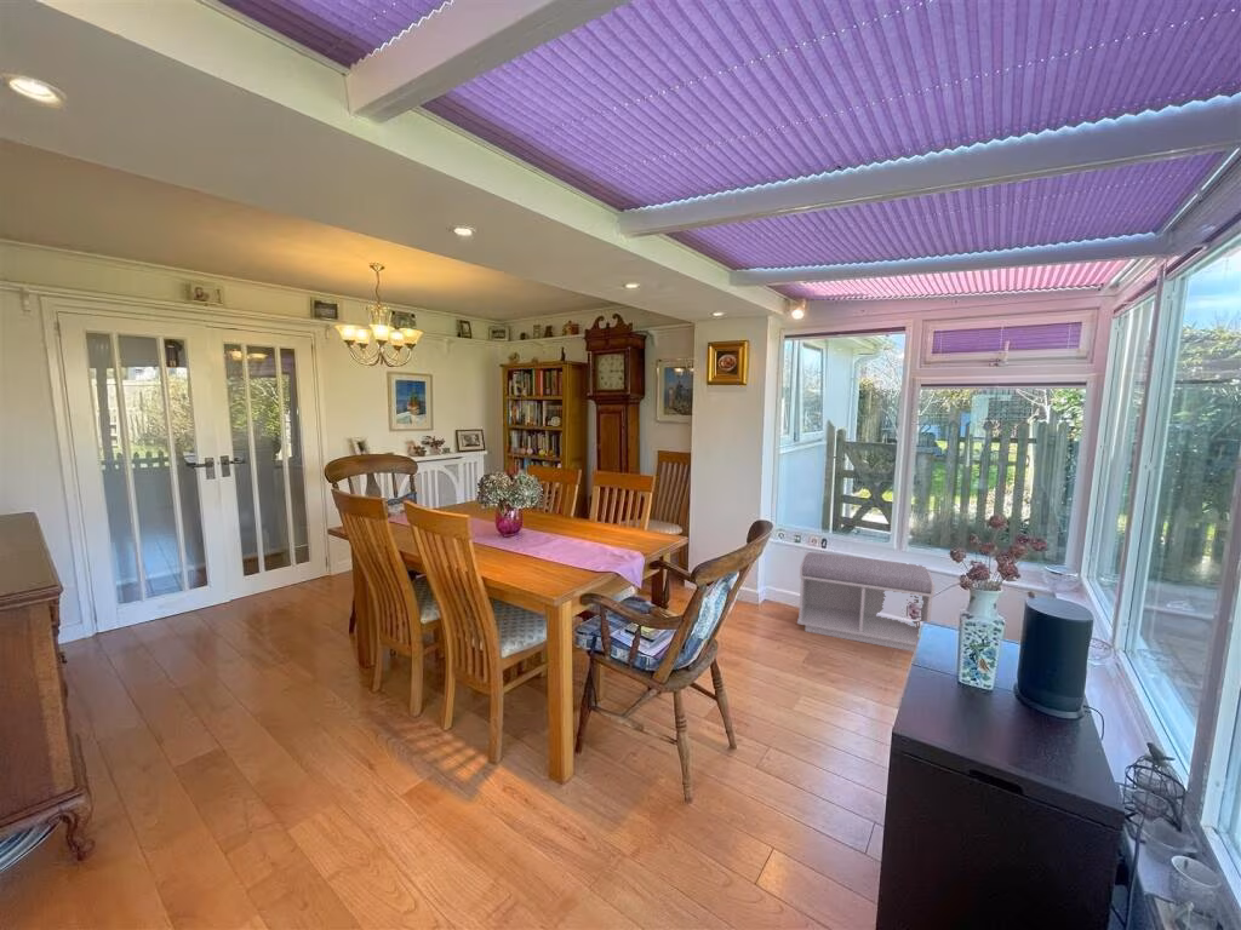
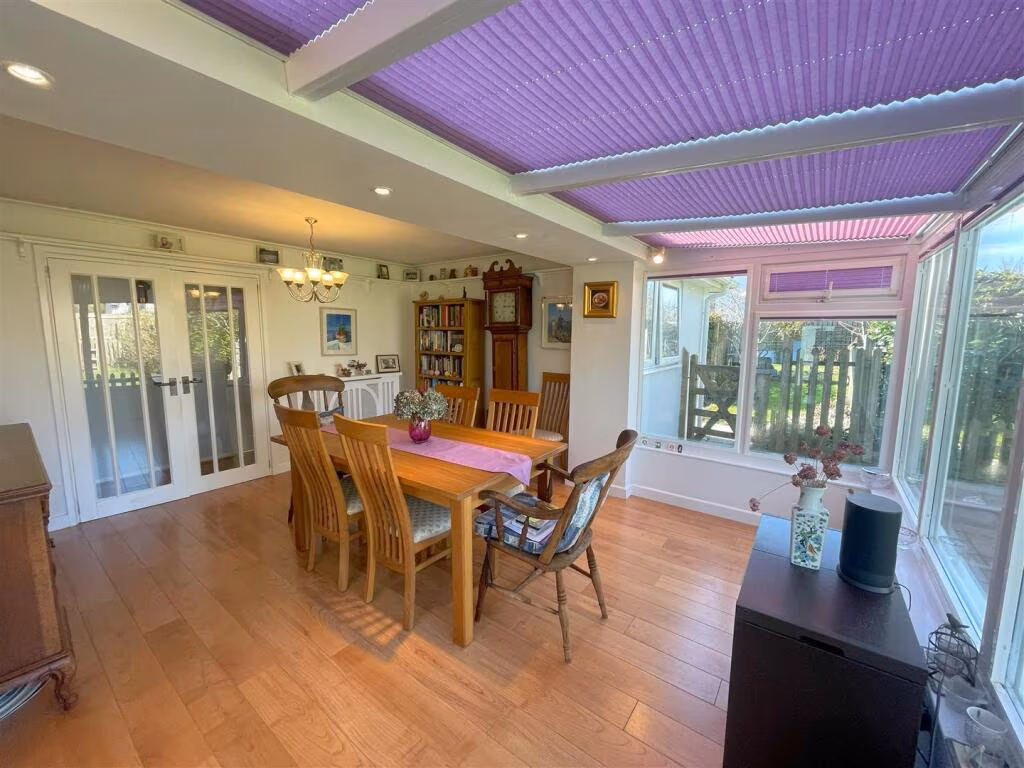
- bench [796,551,937,653]
